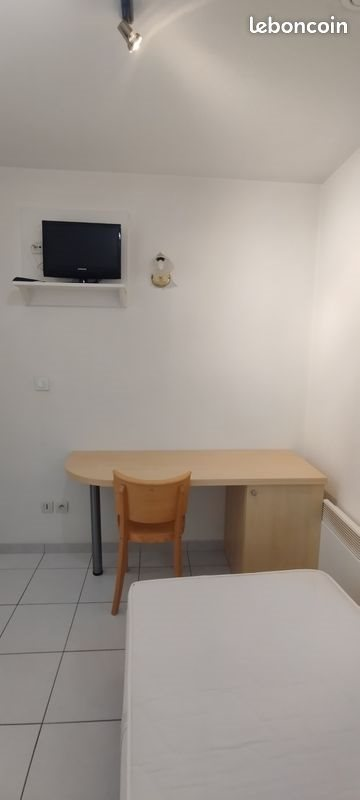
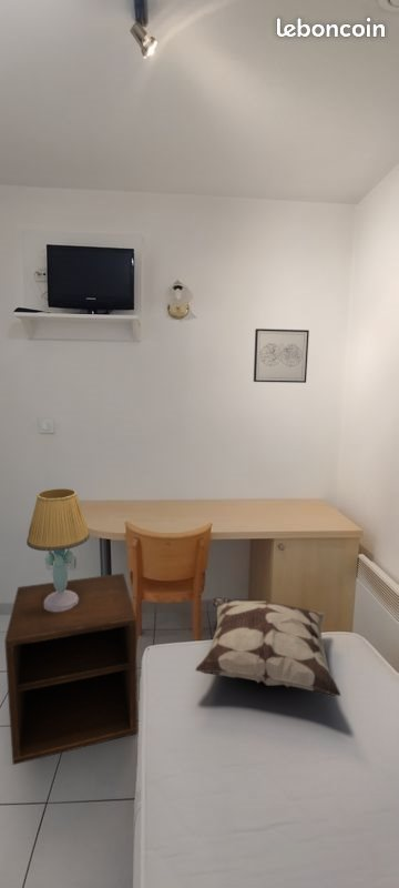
+ decorative pillow [194,596,341,697]
+ nightstand [3,573,139,766]
+ table lamp [25,487,91,612]
+ wall art [253,327,310,384]
